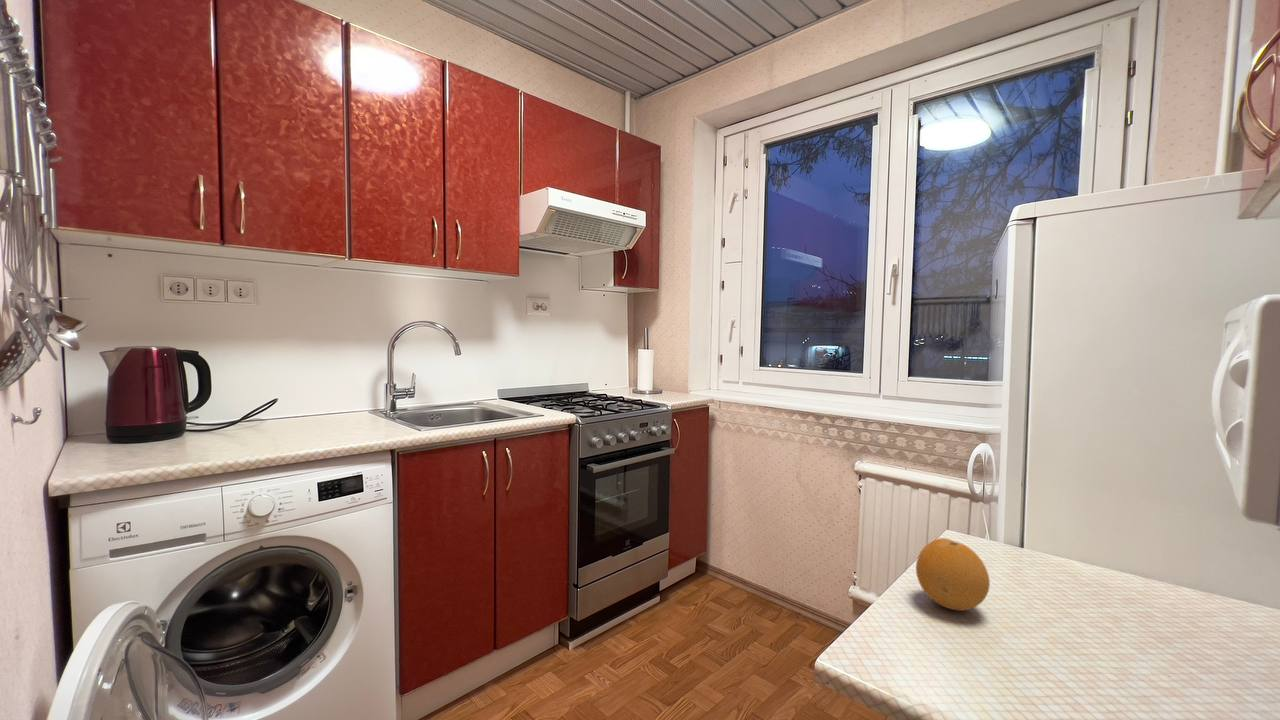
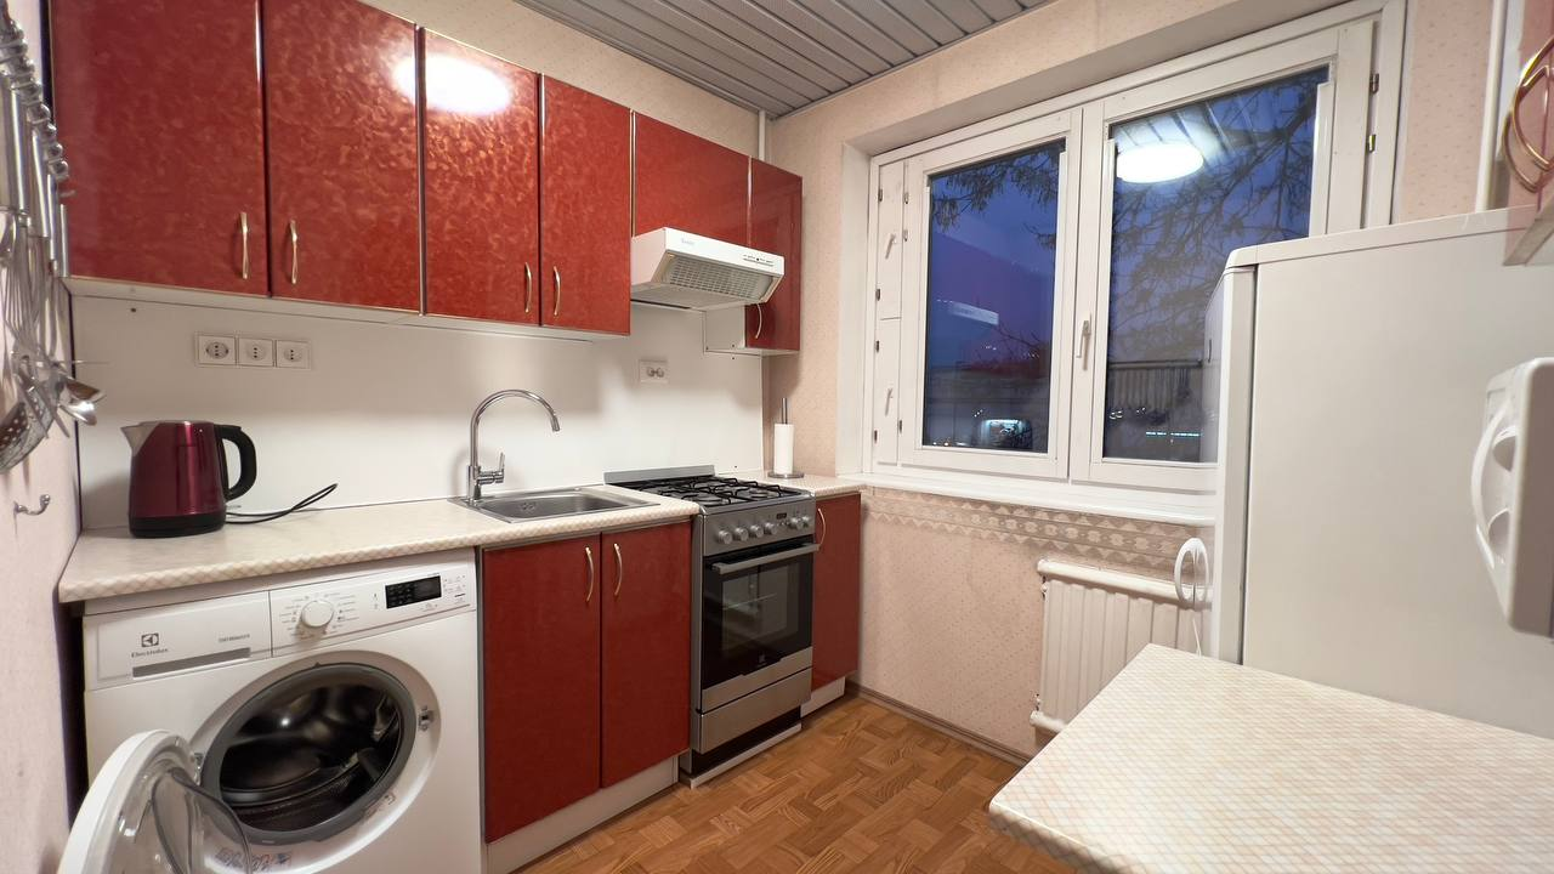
- fruit [915,537,991,612]
